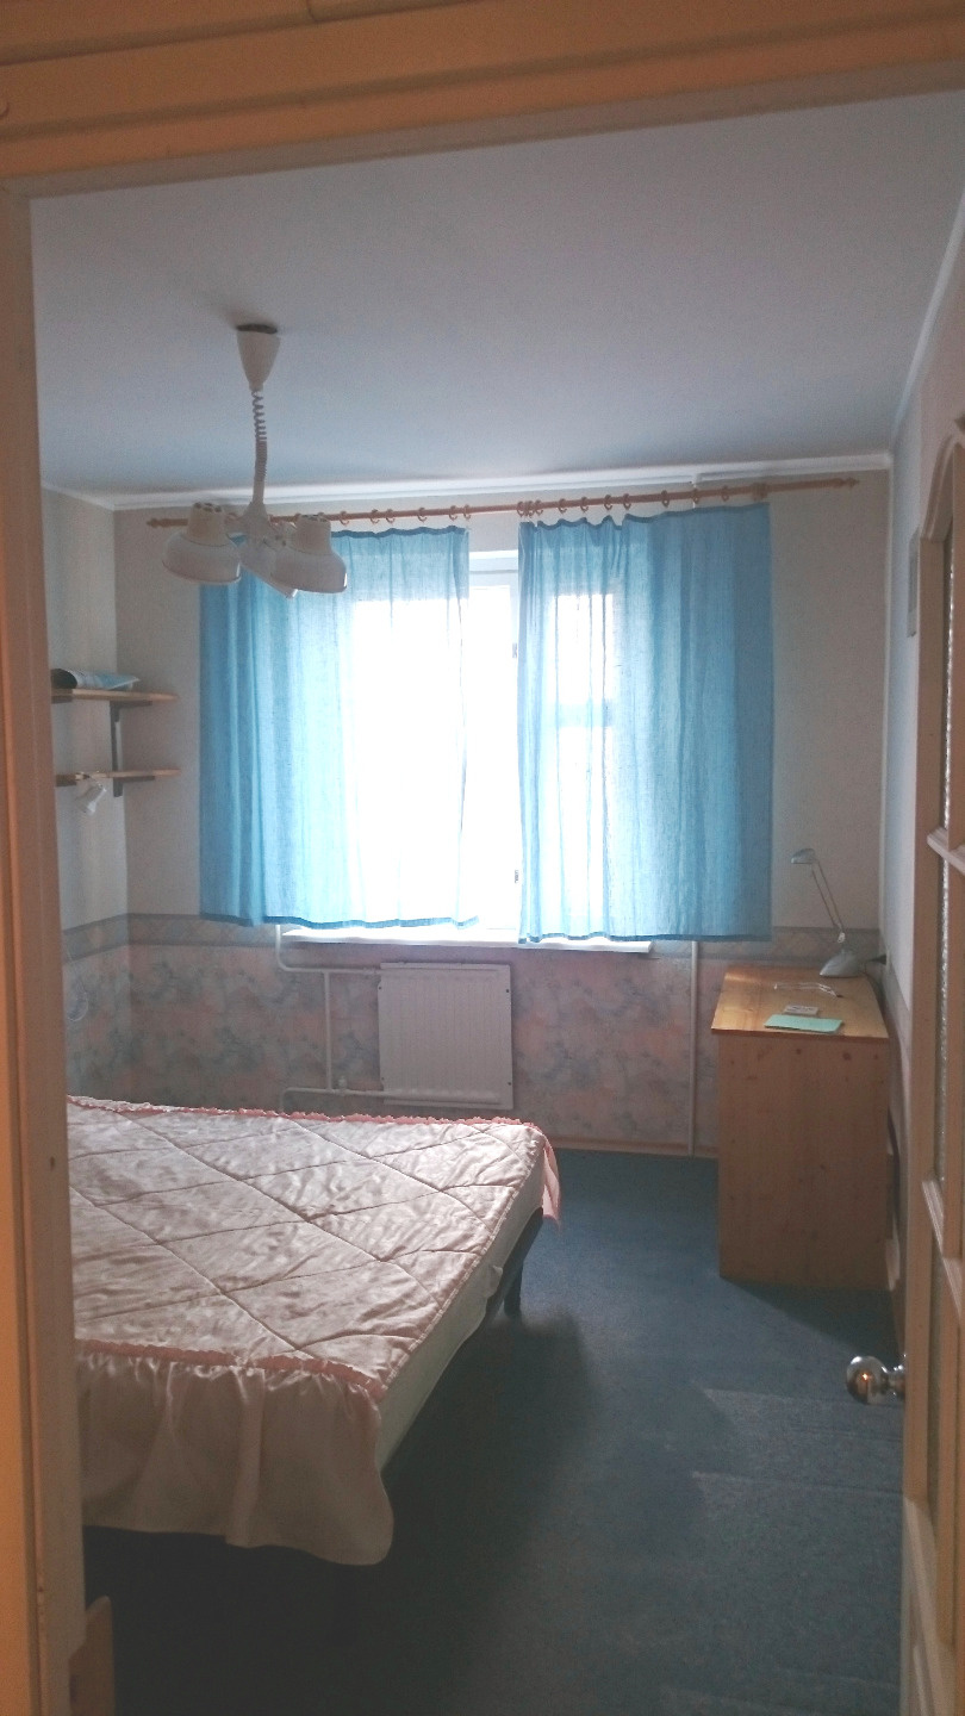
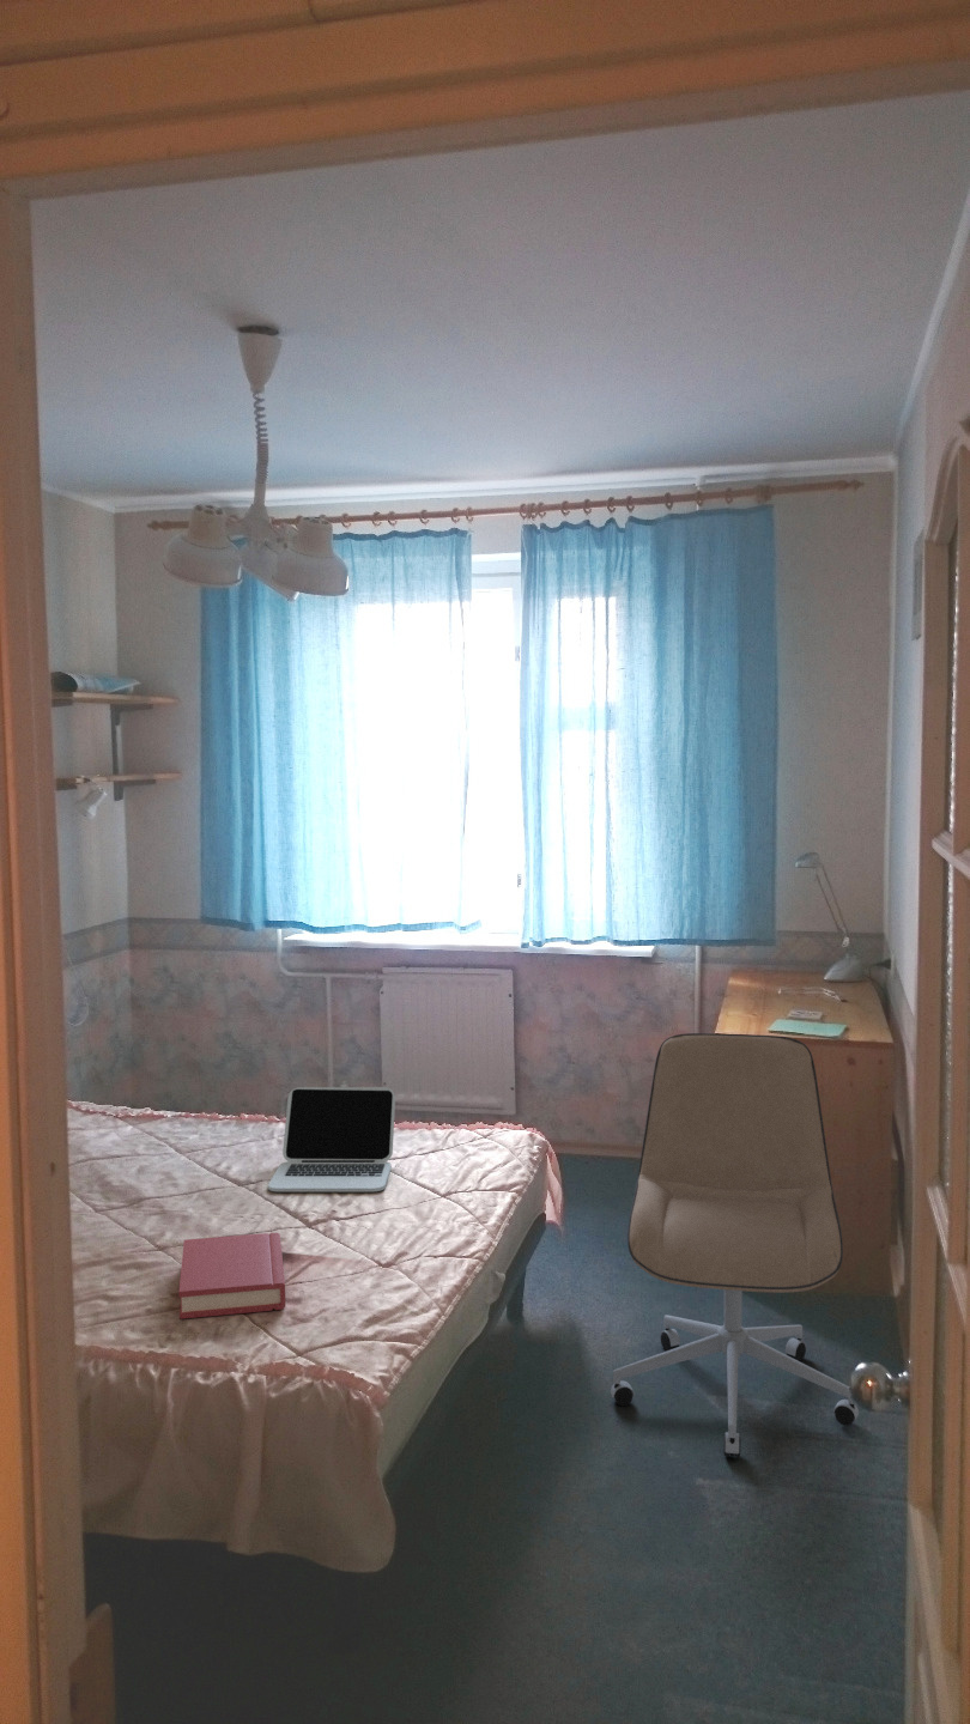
+ hardback book [178,1232,286,1321]
+ office chair [610,1032,860,1458]
+ laptop [267,1086,396,1192]
